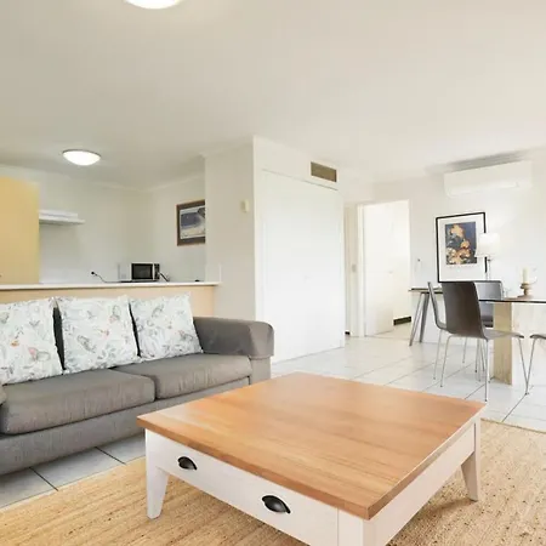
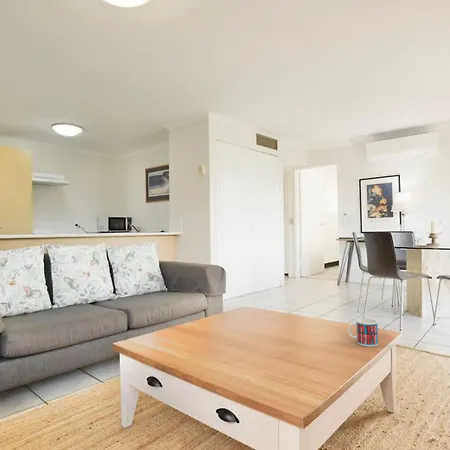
+ mug [348,317,379,347]
